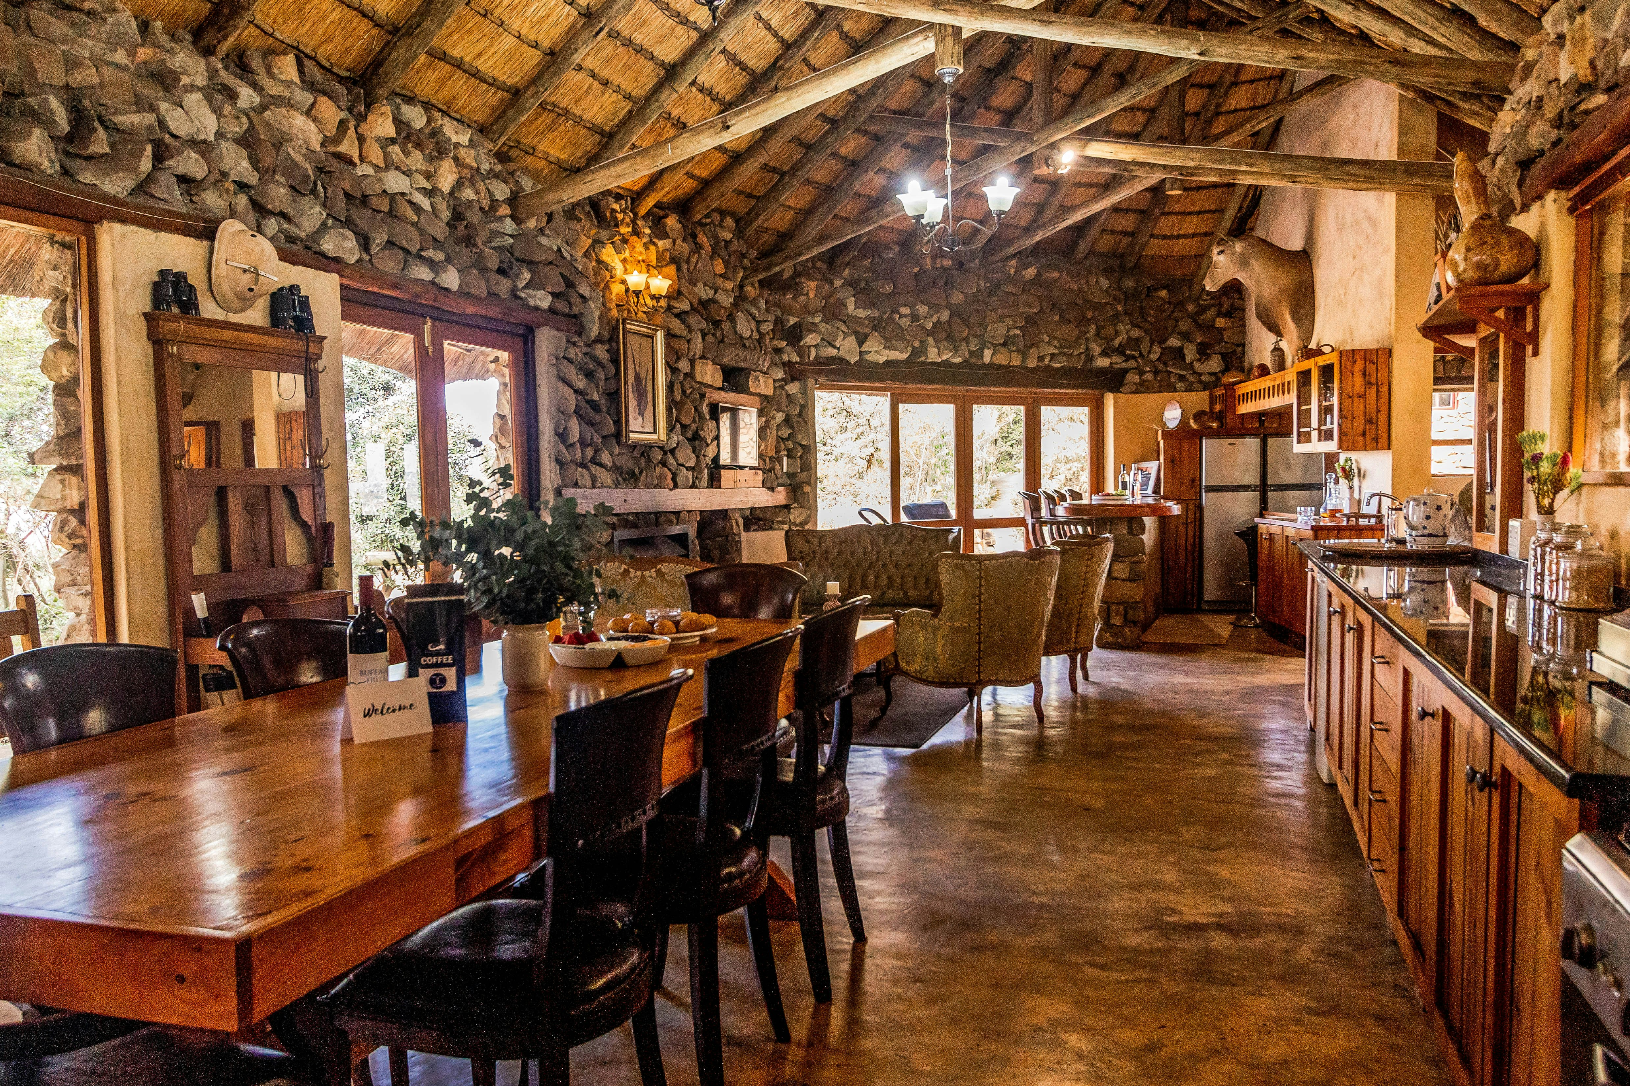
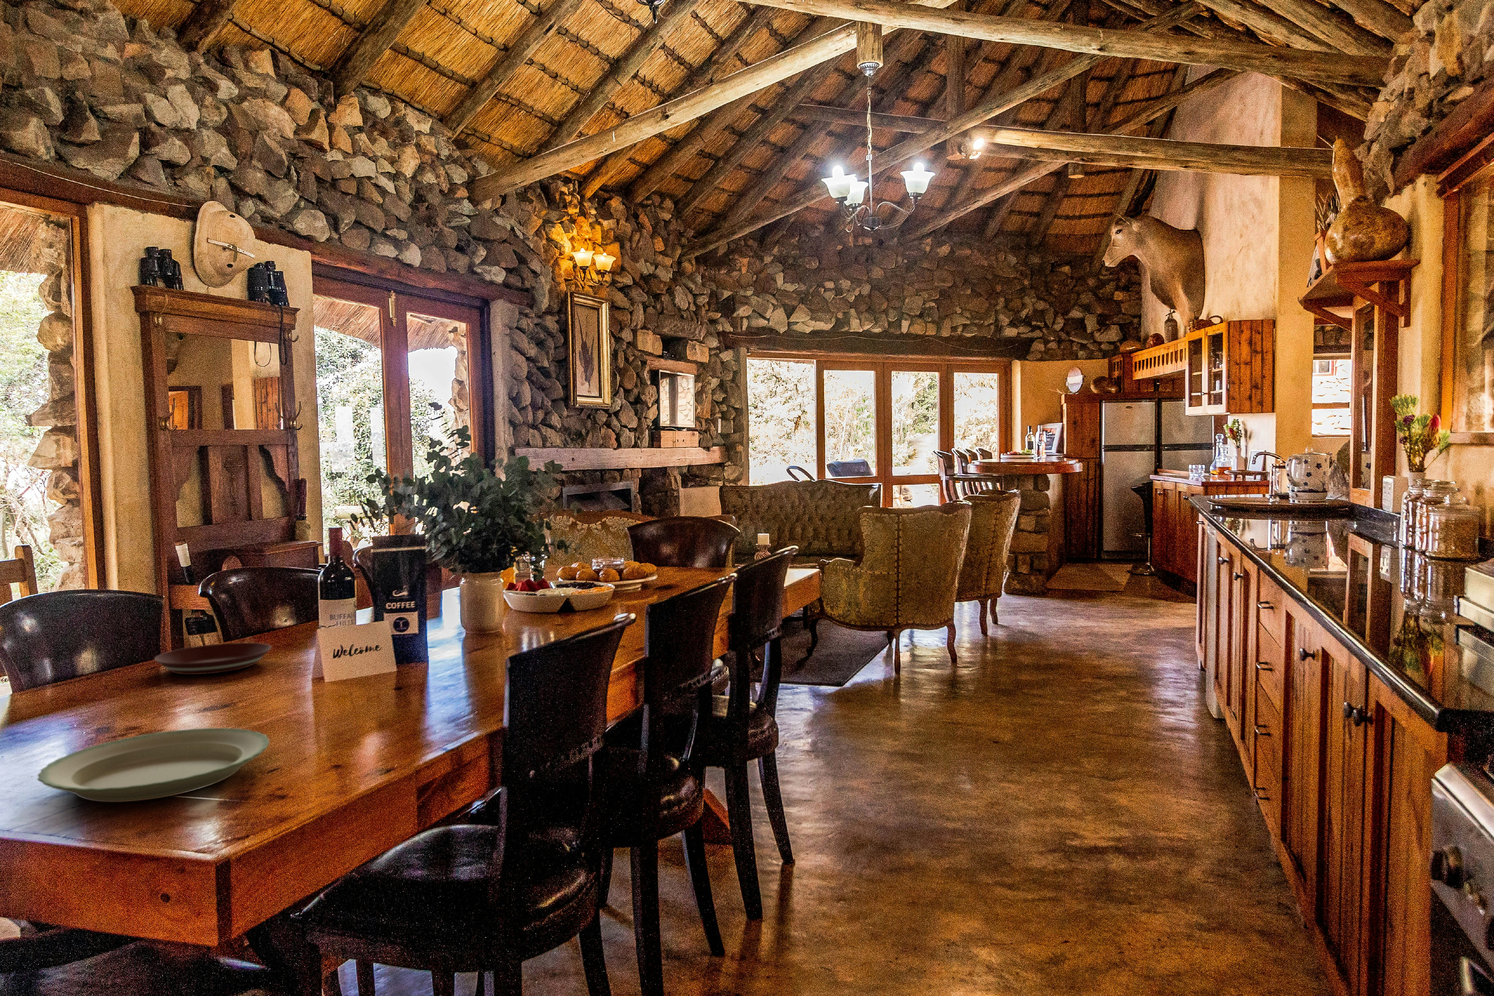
+ plate [153,643,271,675]
+ plate [37,728,270,803]
